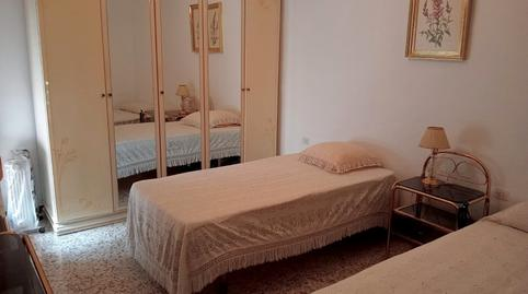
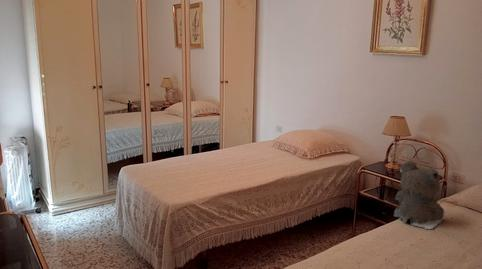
+ teddy bear [393,160,446,230]
